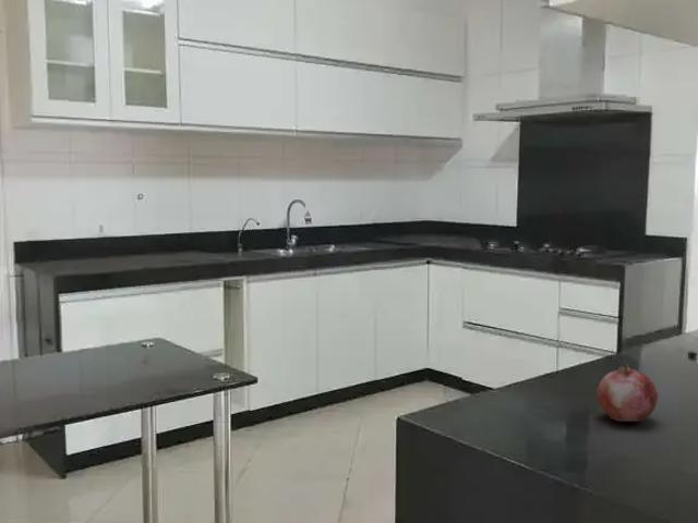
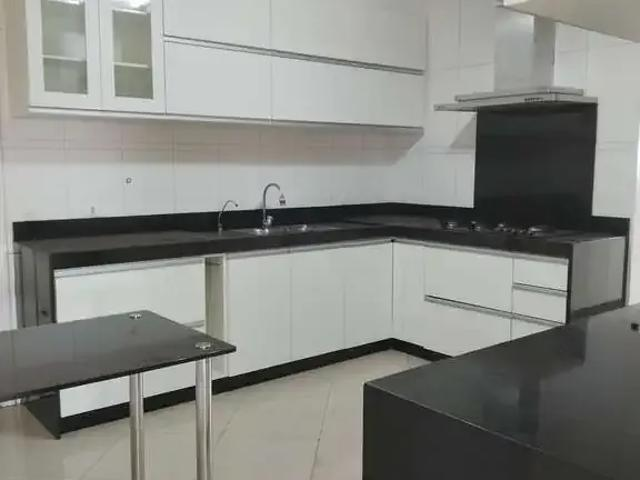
- fruit [595,360,659,423]
